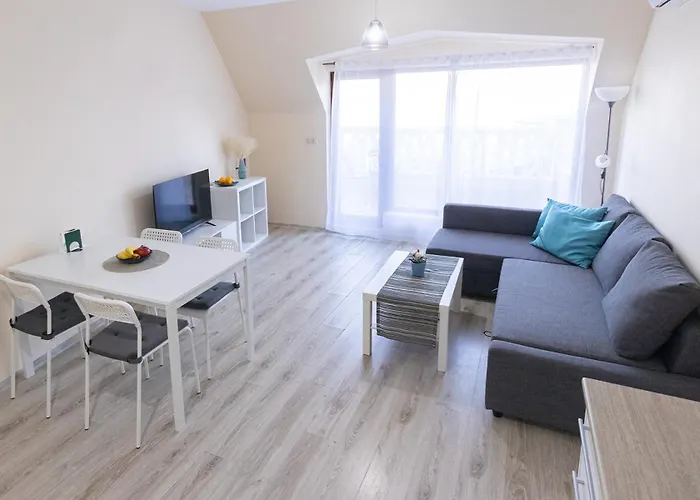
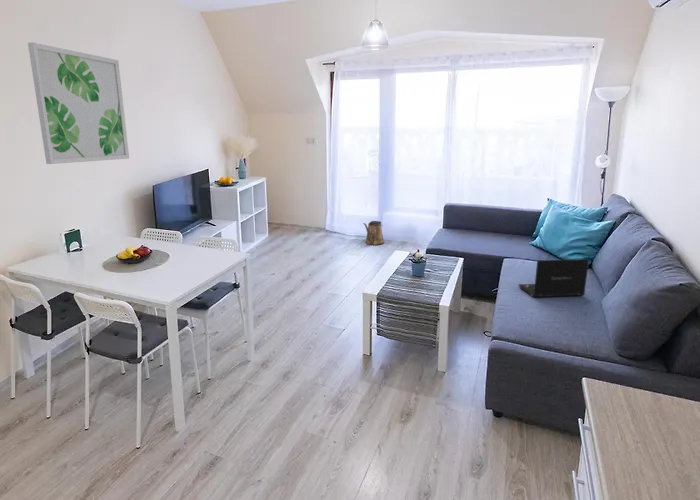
+ watering can [362,220,385,246]
+ laptop [518,258,590,298]
+ wall art [27,42,130,165]
